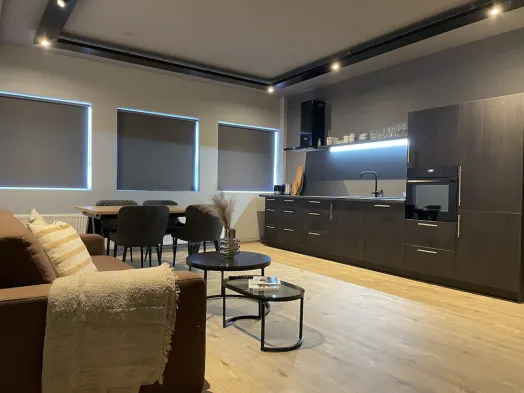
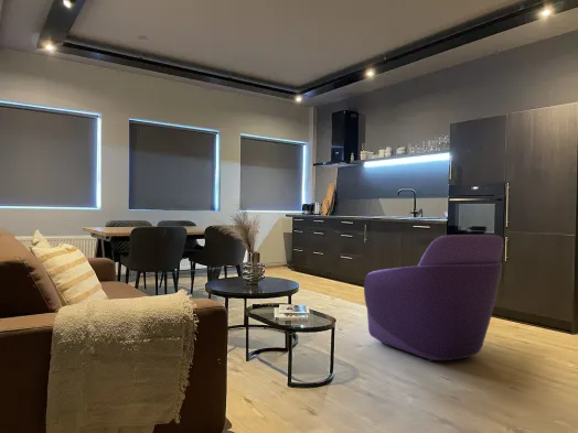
+ armchair [363,234,504,362]
